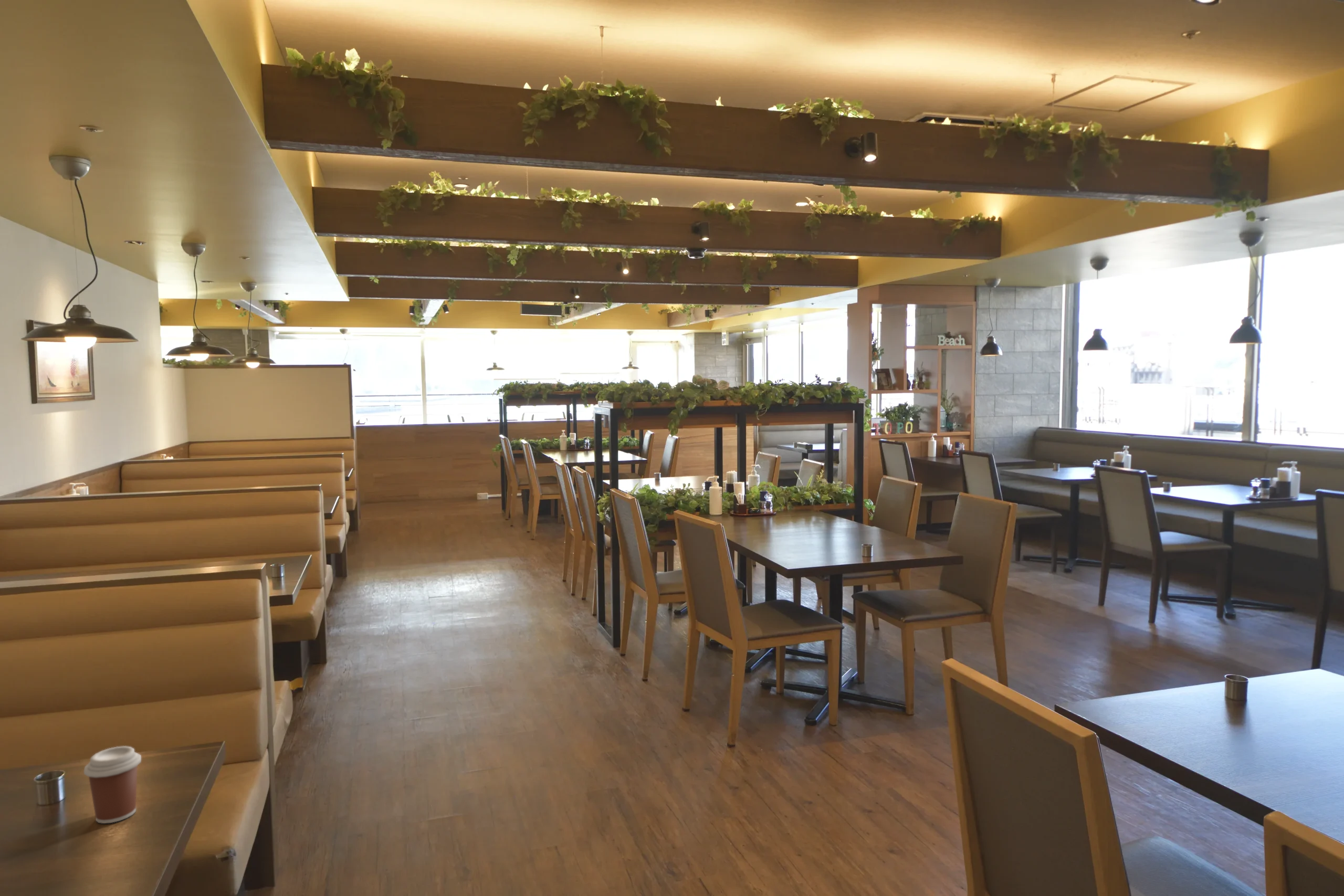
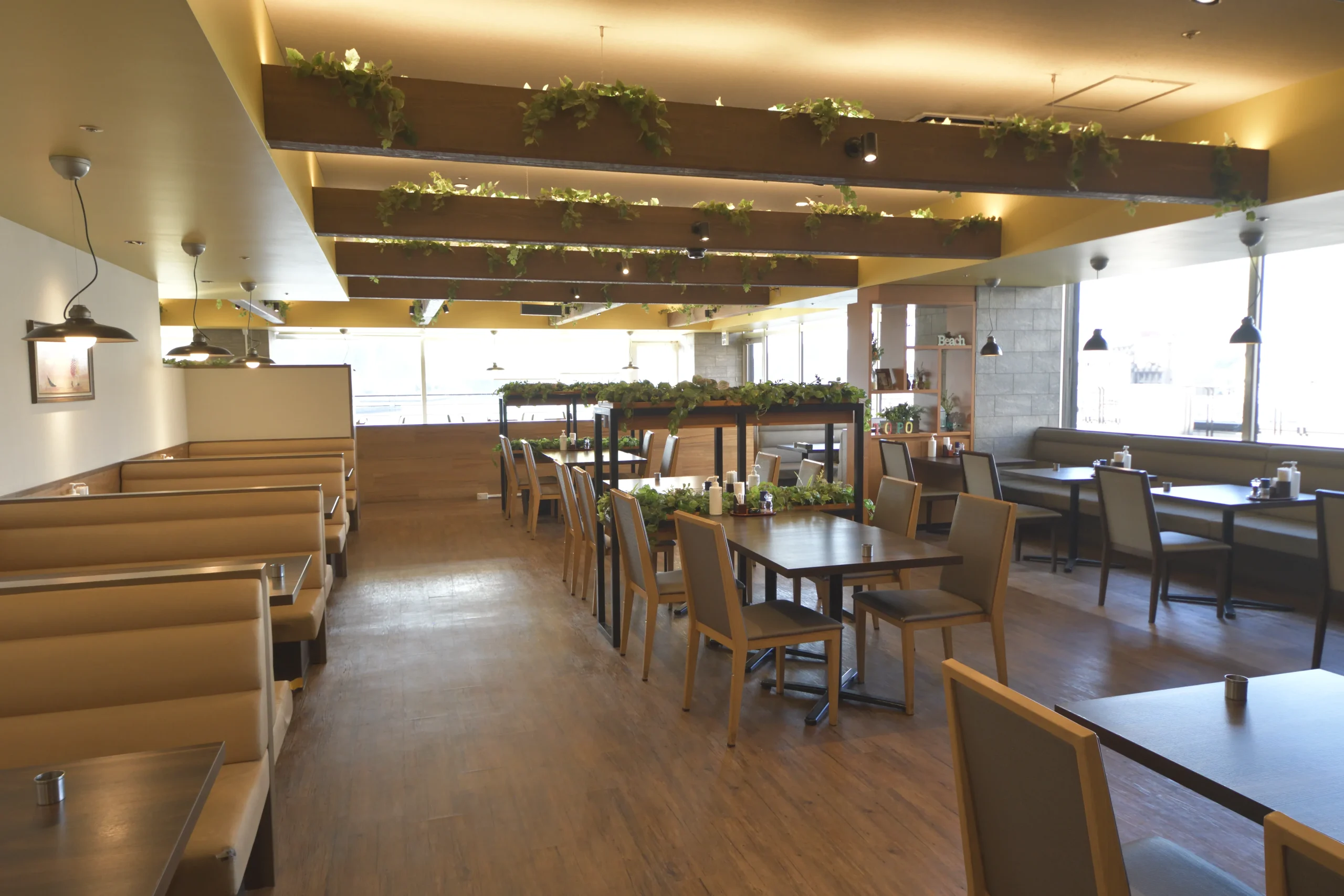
- coffee cup [83,745,142,824]
